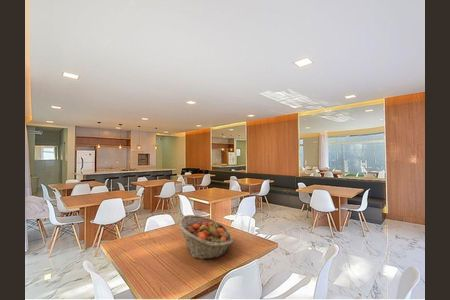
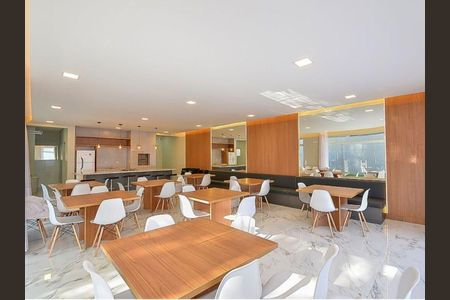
- fruit basket [177,214,234,260]
